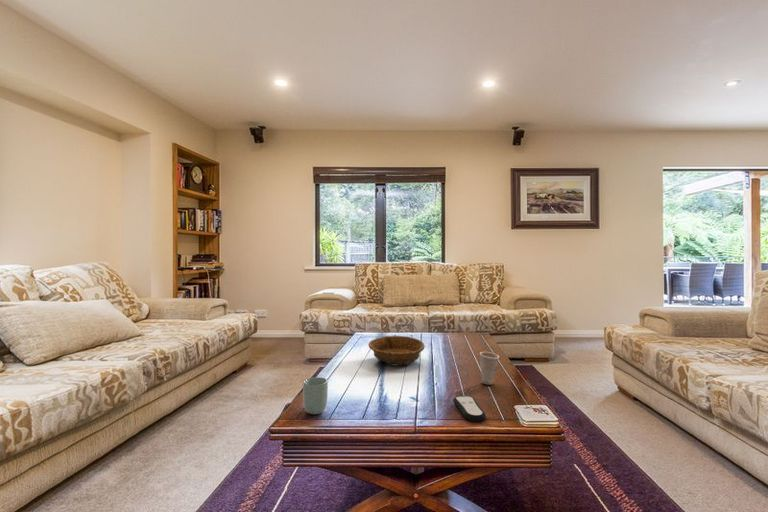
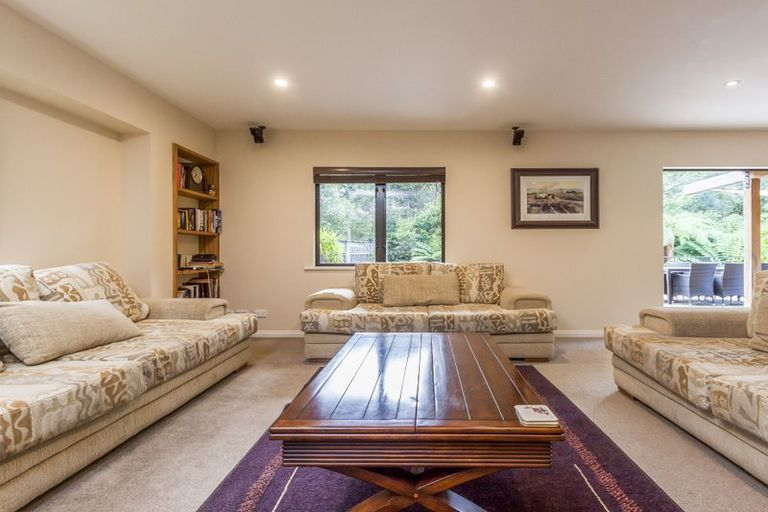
- cup [302,376,329,415]
- cup [479,351,500,386]
- decorative bowl [367,335,426,366]
- remote control [452,395,487,422]
